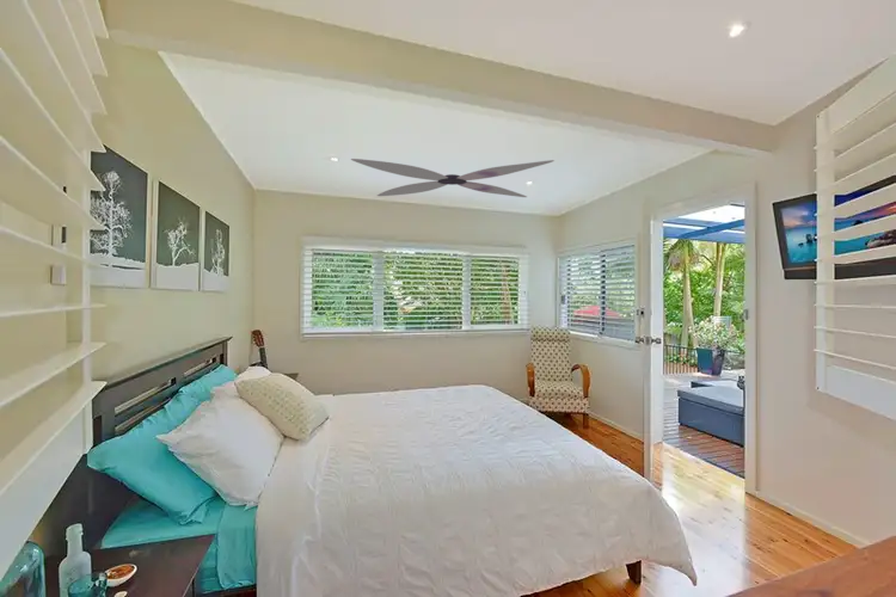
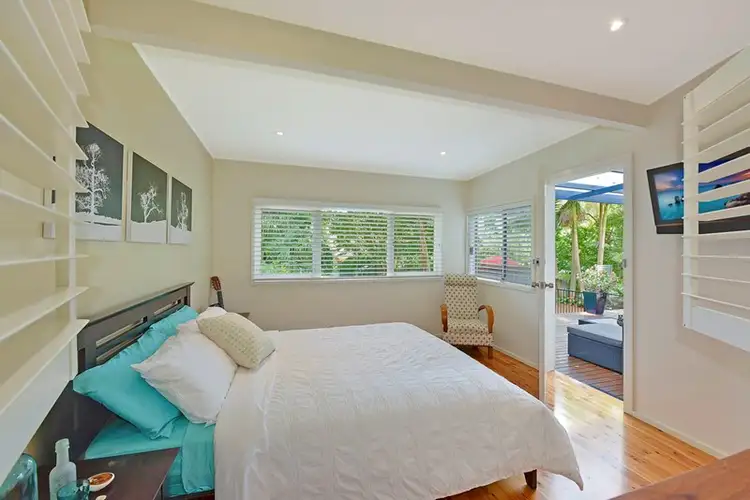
- ceiling fan [350,158,556,198]
